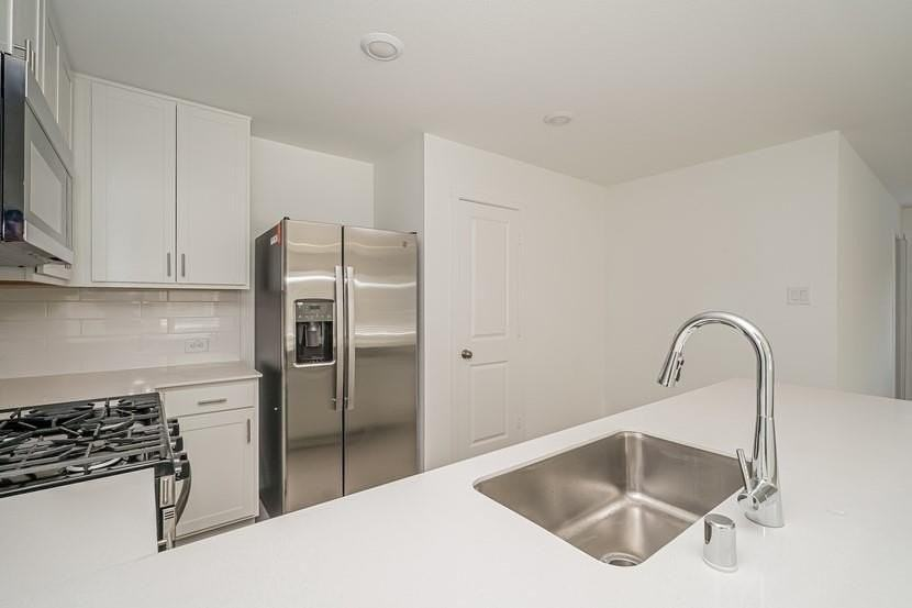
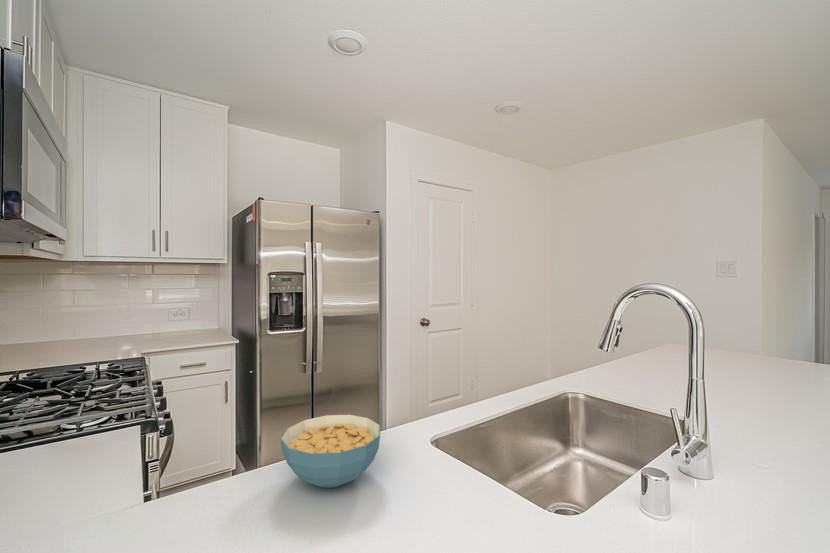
+ cereal bowl [279,414,381,489]
